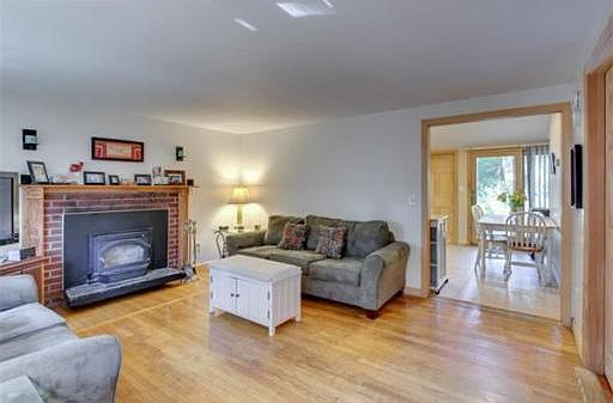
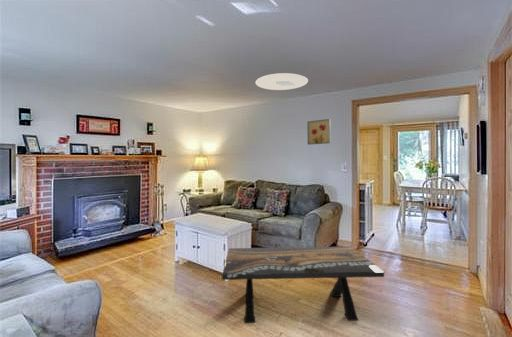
+ coffee table [221,246,385,324]
+ wall art [307,118,331,146]
+ ceiling light [255,72,309,91]
